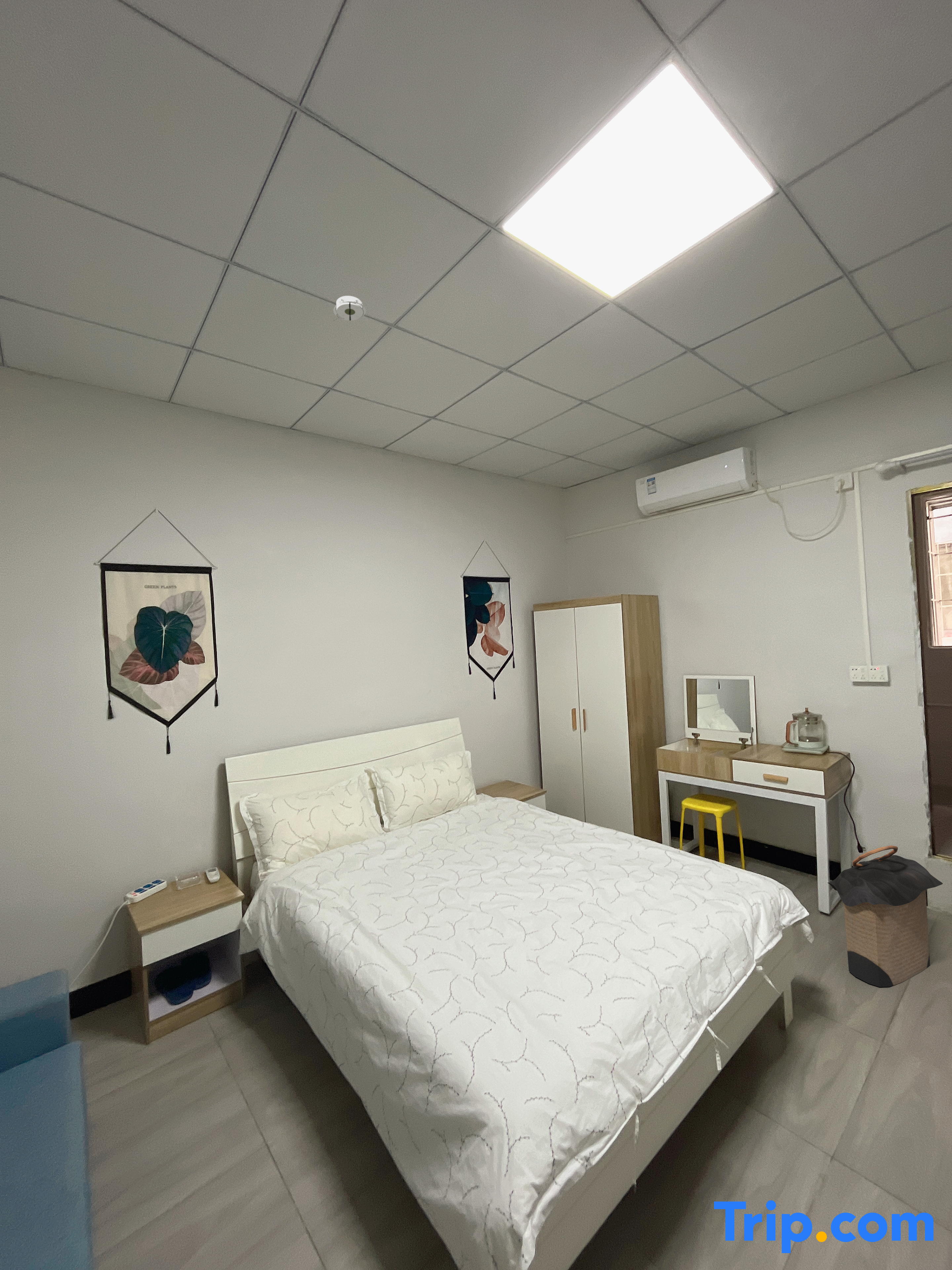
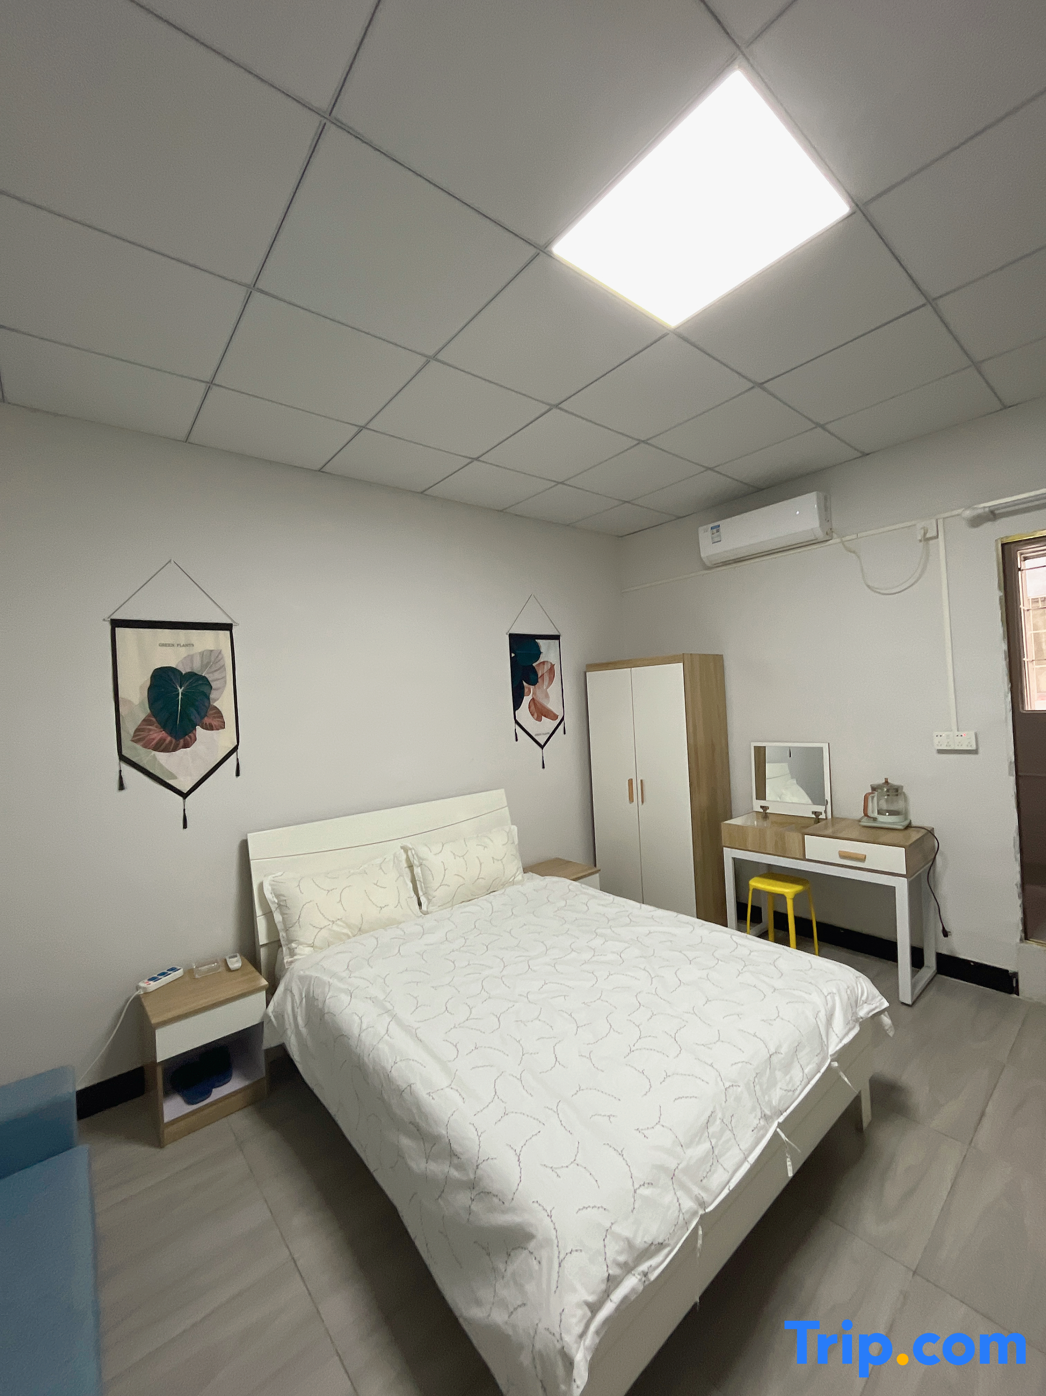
- laundry hamper [827,845,943,987]
- smoke detector [333,295,366,321]
